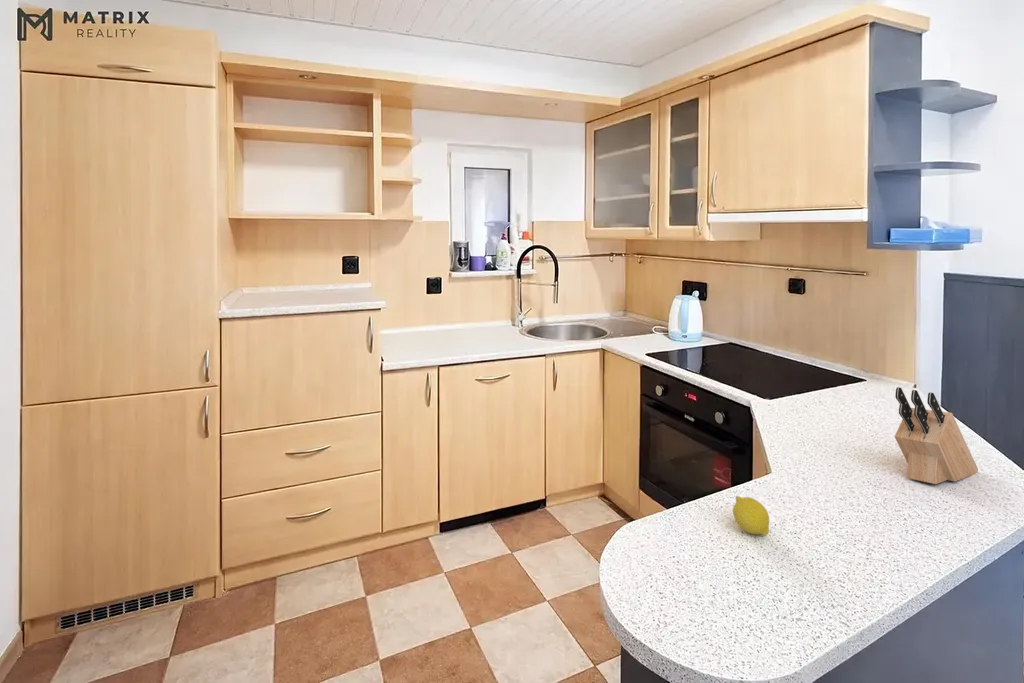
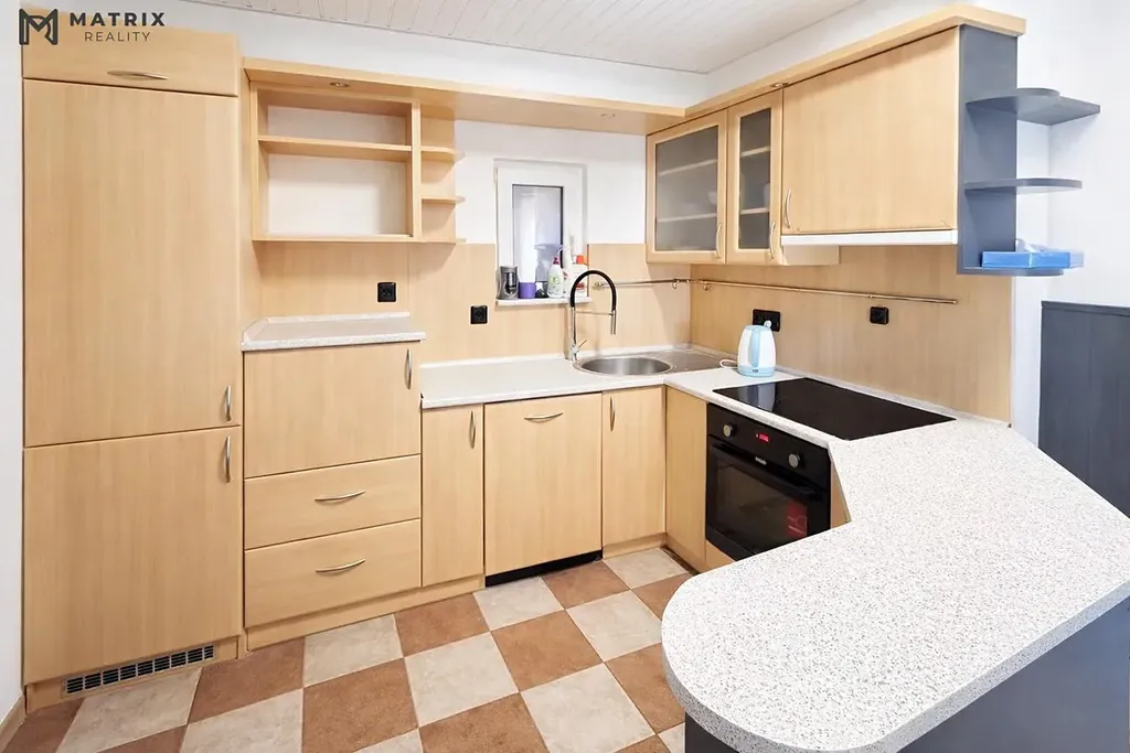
- fruit [732,495,770,536]
- knife block [893,386,979,485]
